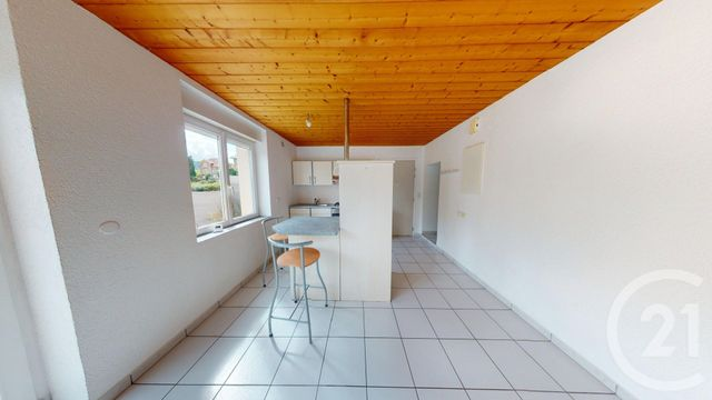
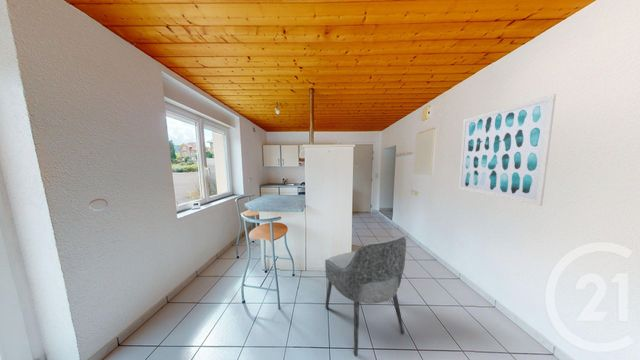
+ dining chair [324,236,407,357]
+ wall art [458,93,557,207]
